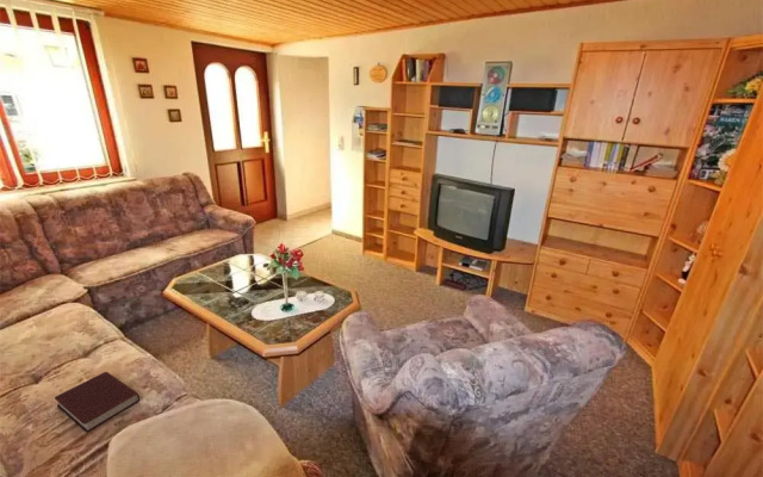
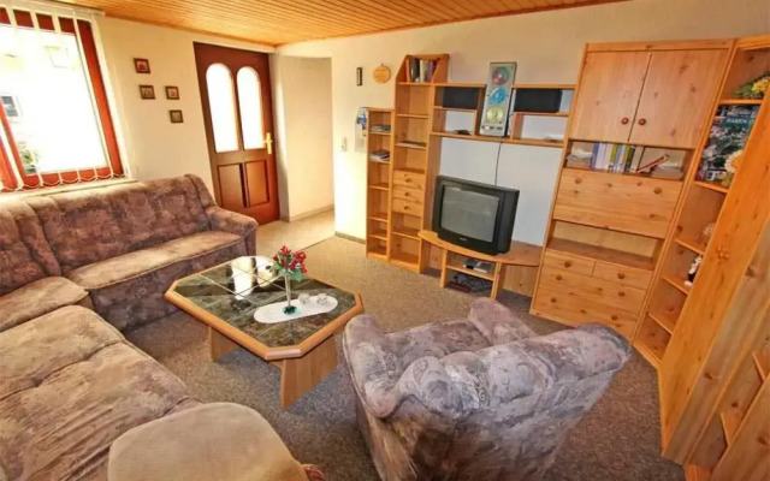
- book [54,371,141,433]
